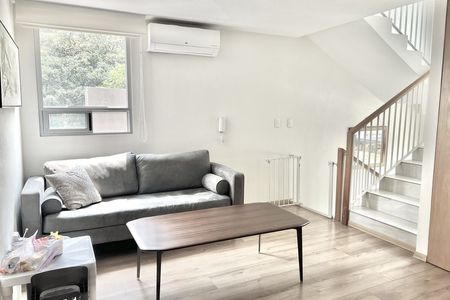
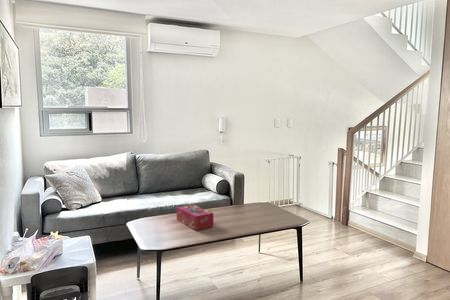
+ tissue box [176,204,214,231]
